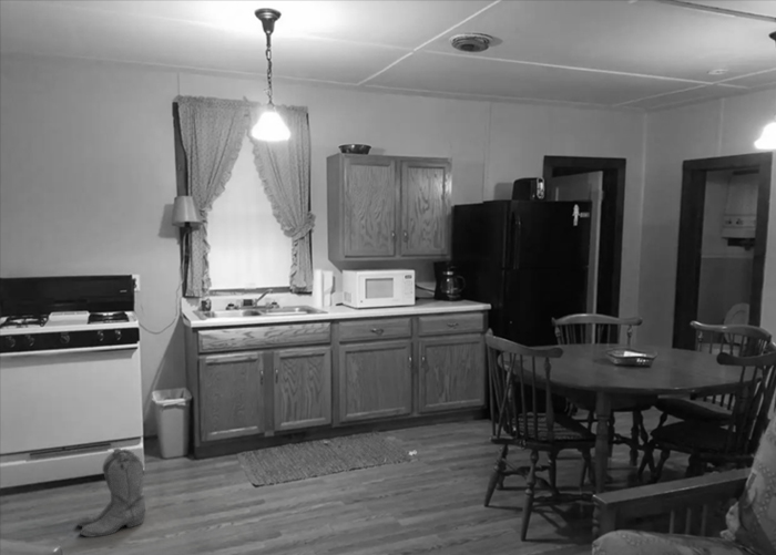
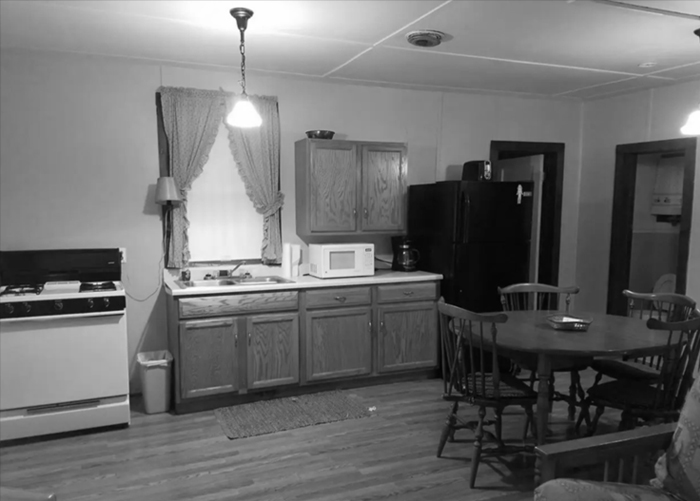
- boots [76,446,146,538]
